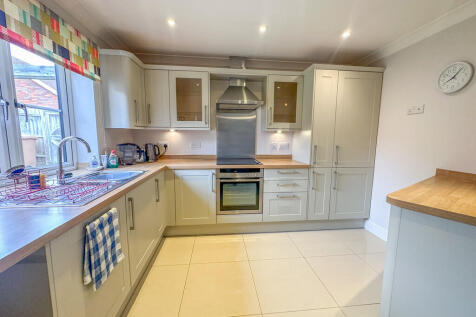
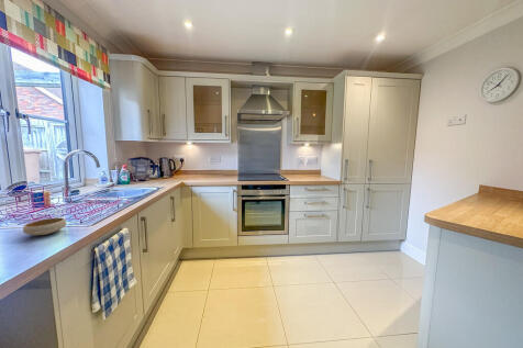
+ bowl [22,216,67,236]
